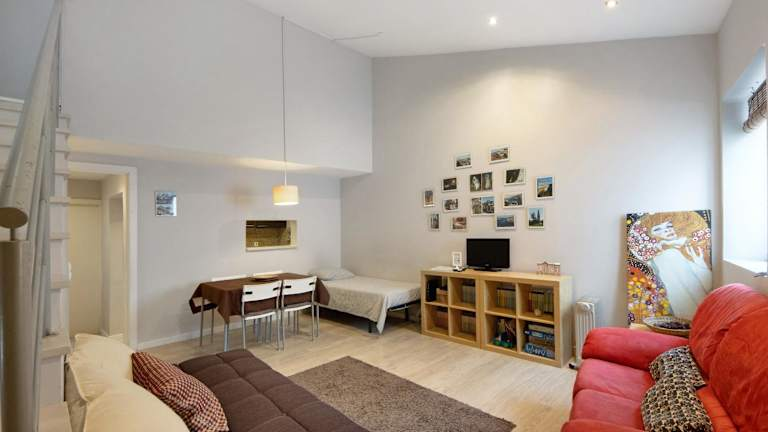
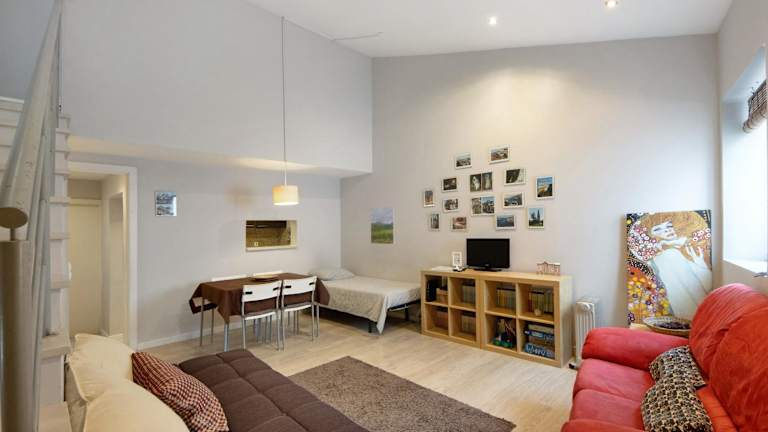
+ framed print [369,206,396,245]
